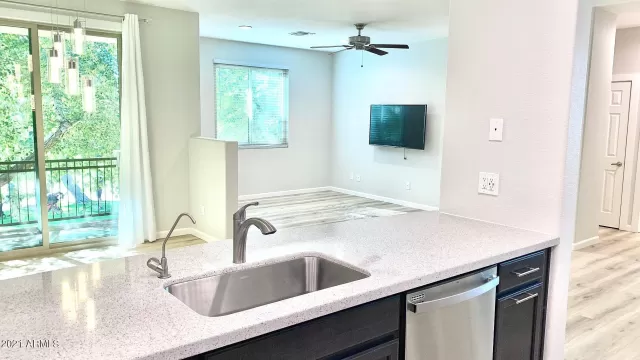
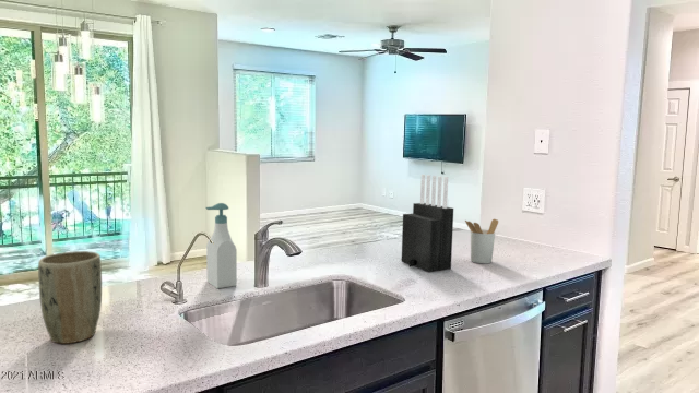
+ utensil holder [464,218,499,264]
+ knife block [401,174,454,273]
+ soap bottle [204,202,238,289]
+ plant pot [37,250,103,345]
